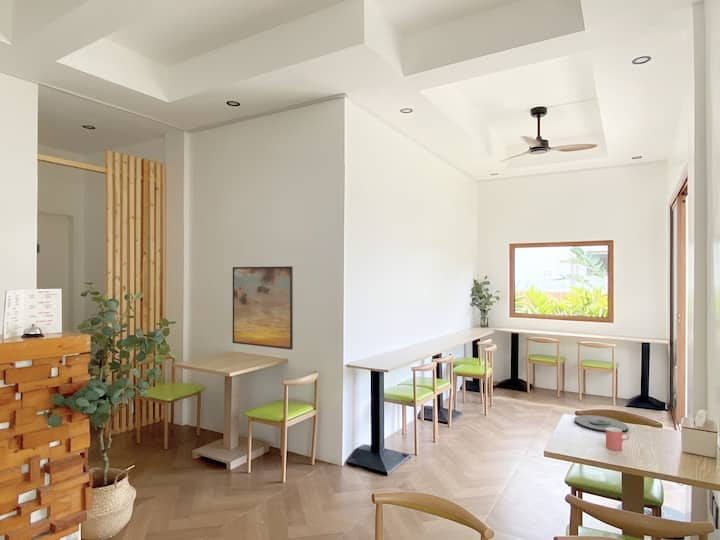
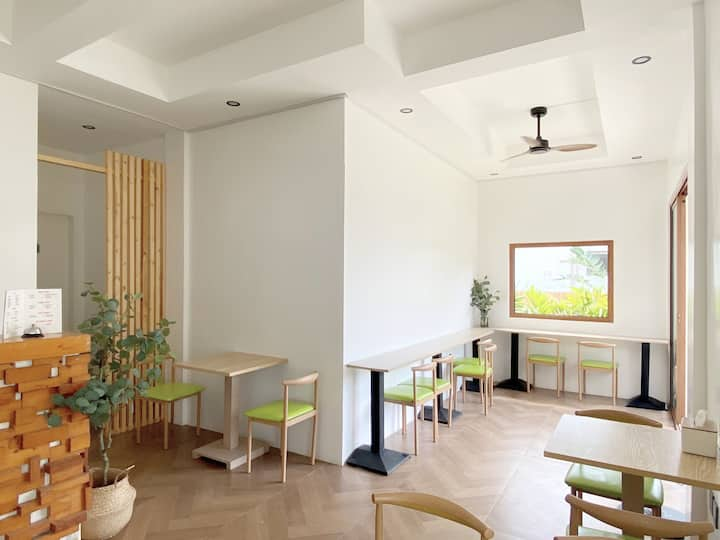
- cup [605,427,630,451]
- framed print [232,266,294,351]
- plate [574,414,629,434]
